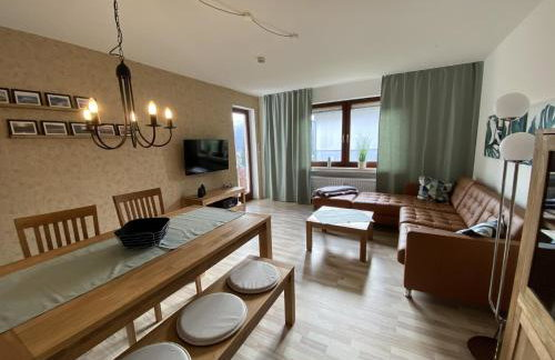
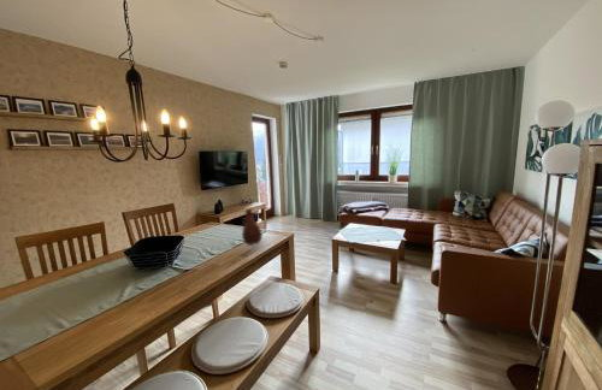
+ vase [241,207,264,247]
